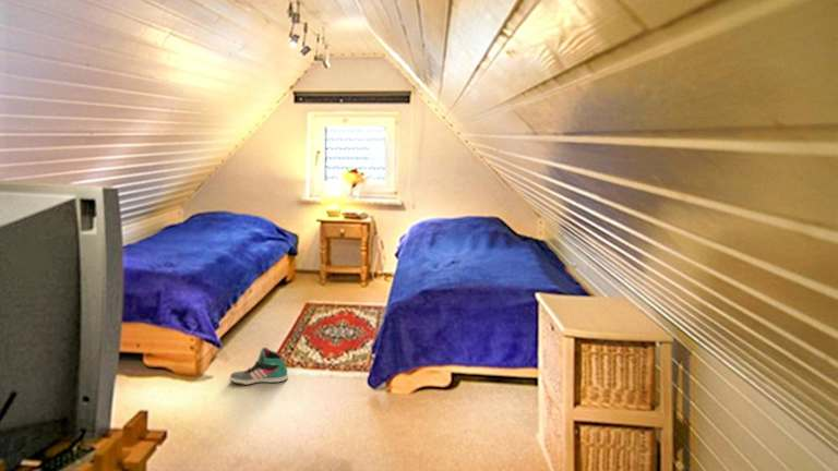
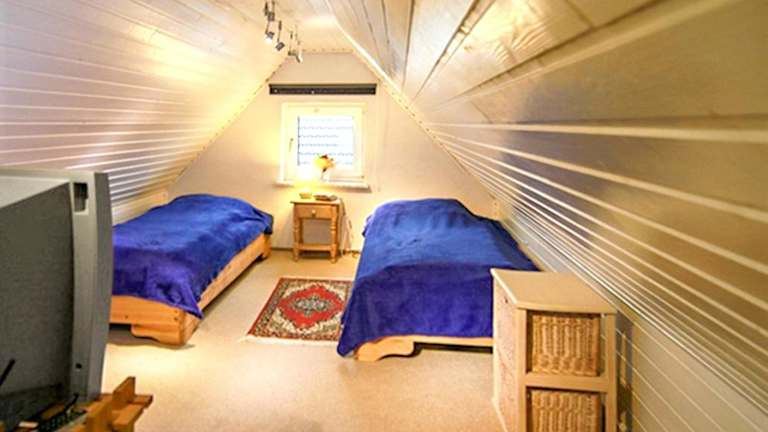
- sneaker [229,347,289,386]
